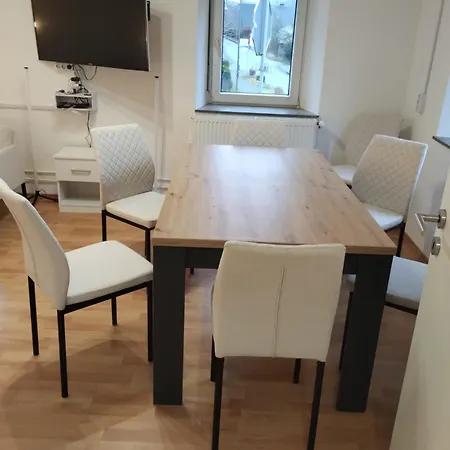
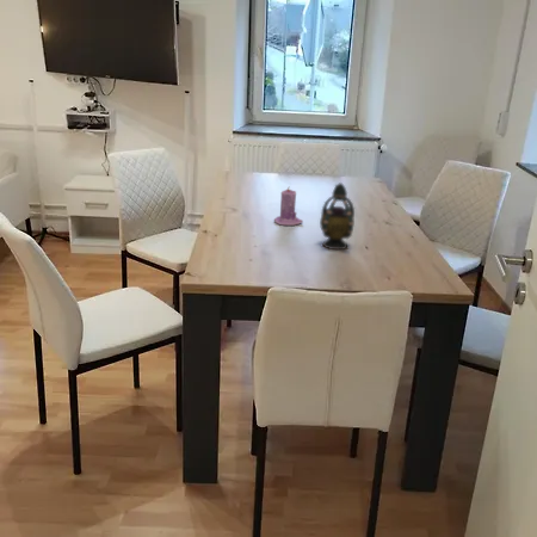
+ teapot [319,181,356,251]
+ candle [273,187,304,227]
